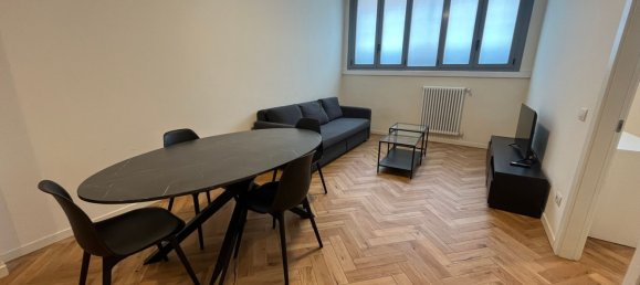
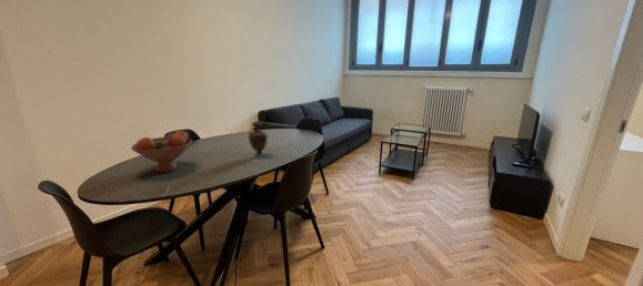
+ vase [248,121,269,159]
+ fruit bowl [130,130,193,173]
